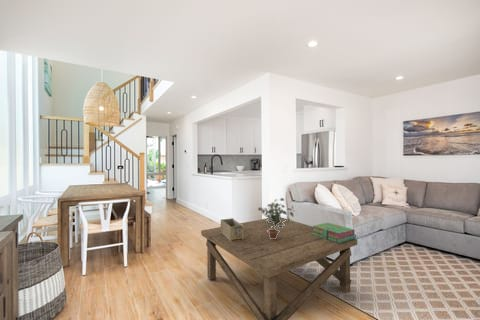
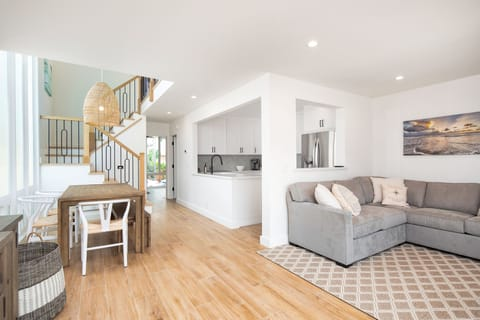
- decorative box [220,217,243,241]
- potted plant [257,197,296,239]
- stack of books [312,222,357,243]
- coffee table [200,216,358,320]
